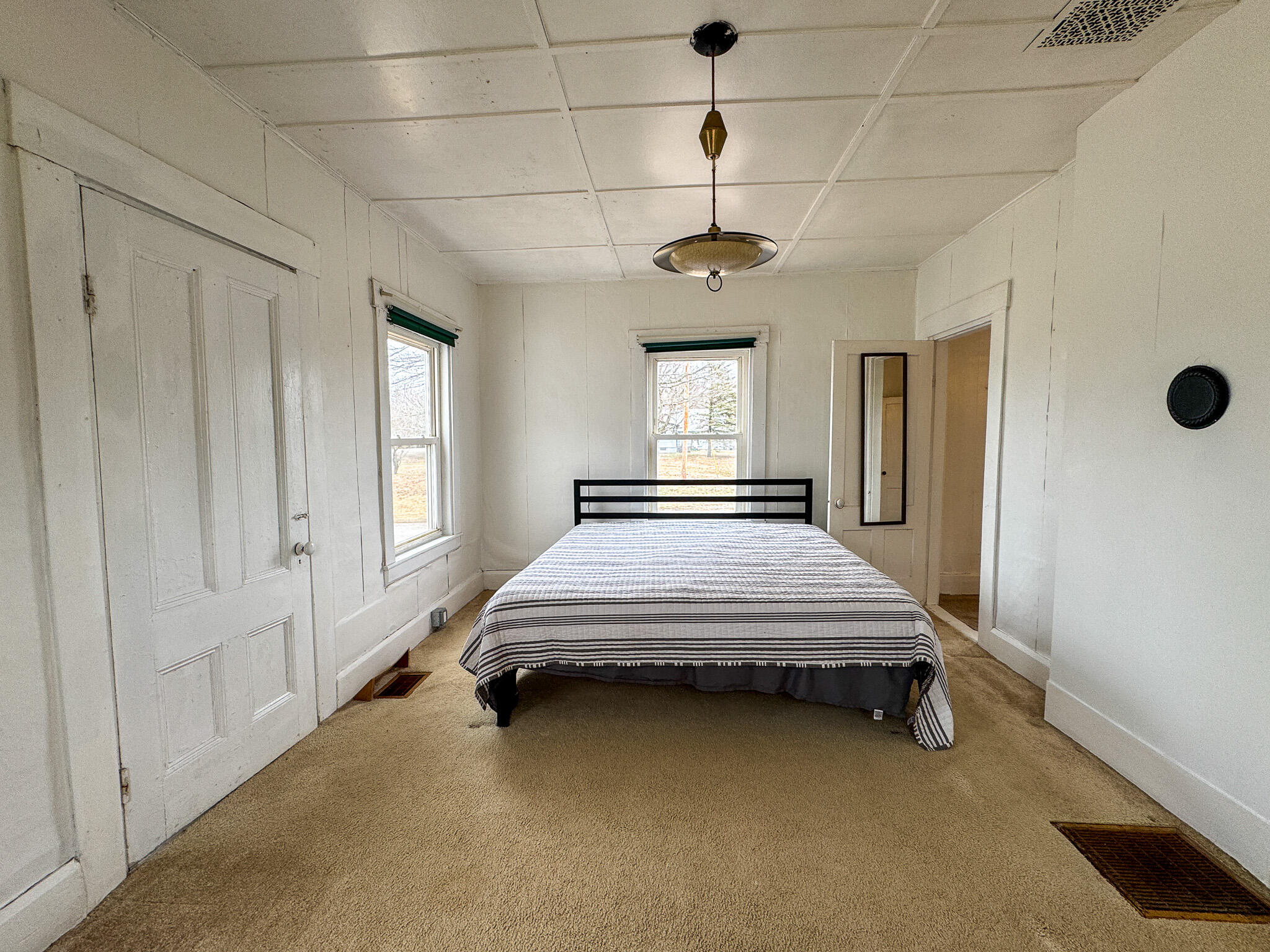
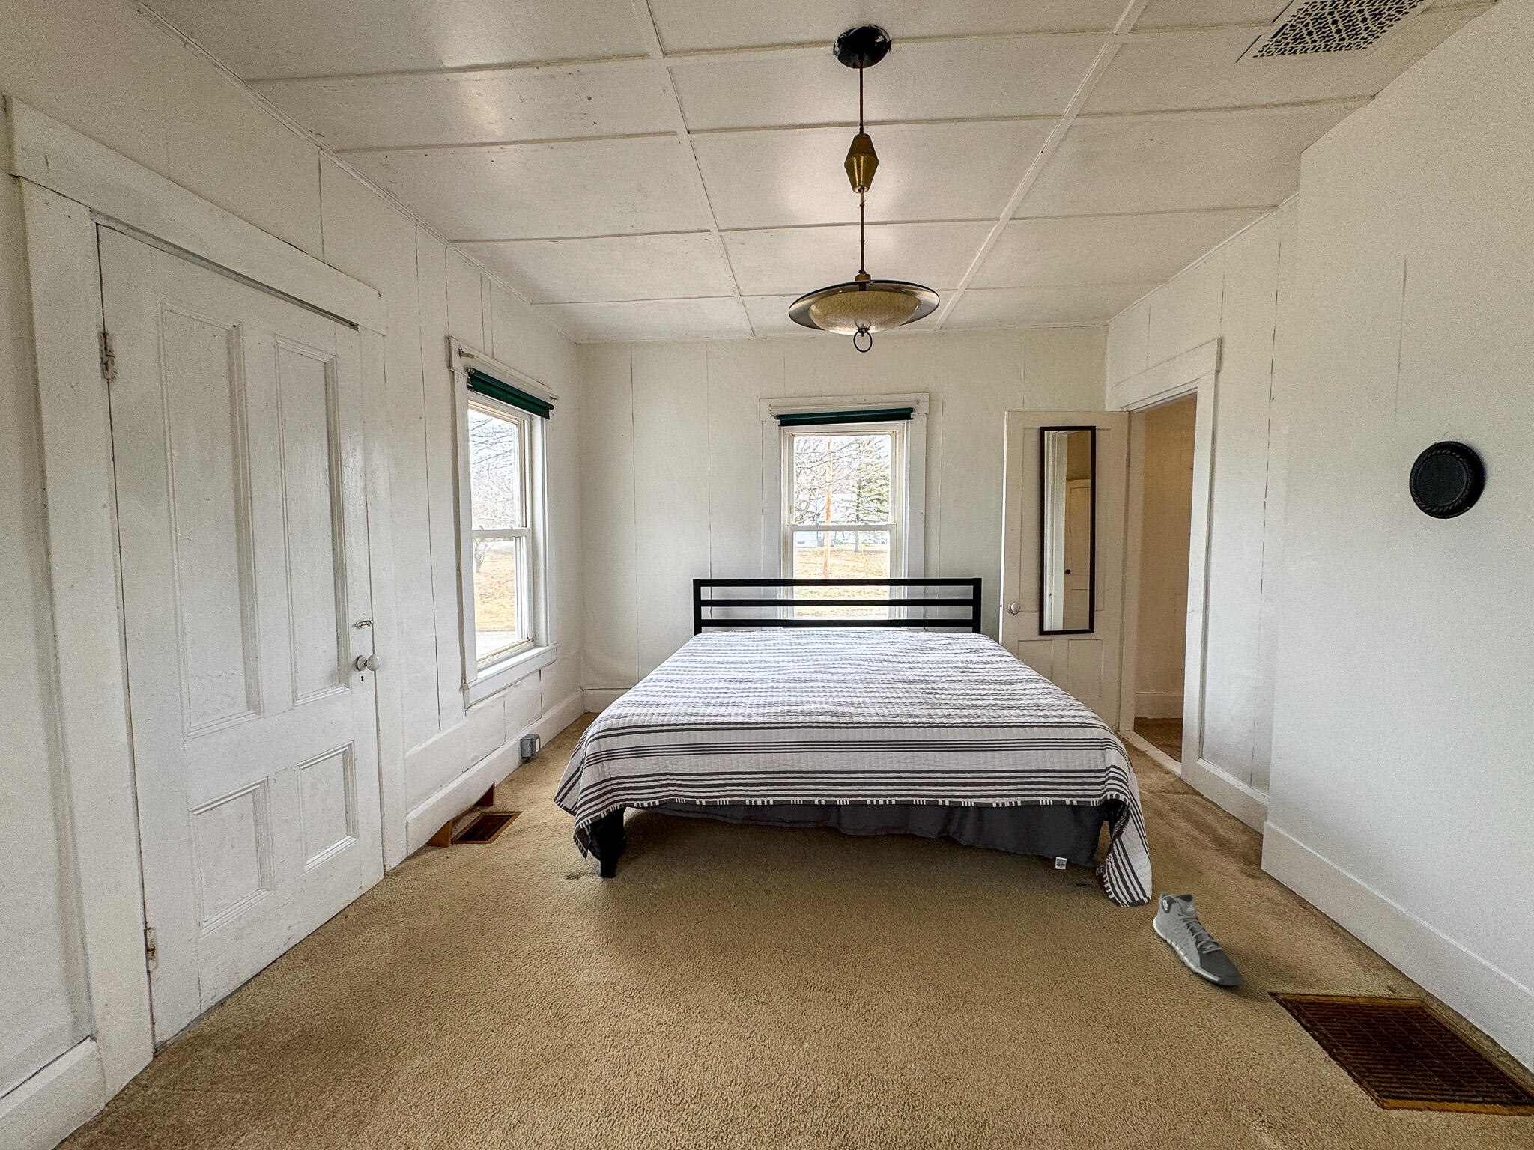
+ sneaker [1152,891,1243,986]
